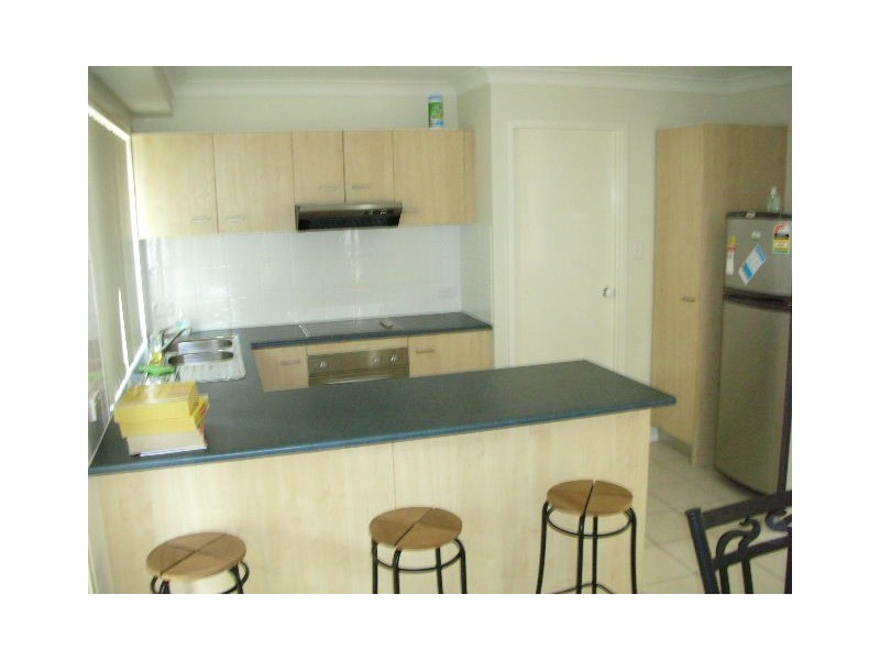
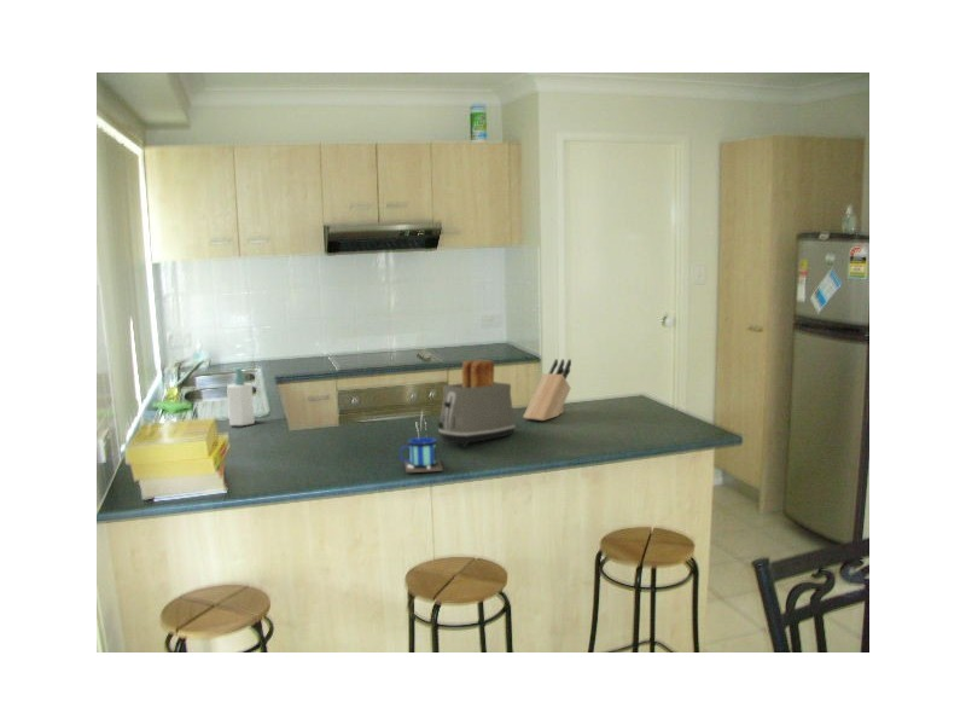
+ mug [398,408,444,474]
+ knife block [522,358,572,422]
+ soap bottle [226,366,256,427]
+ toaster [437,359,516,448]
